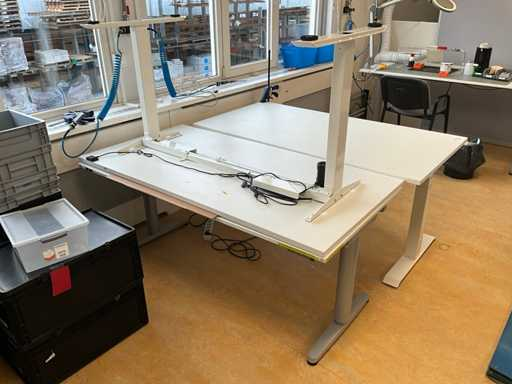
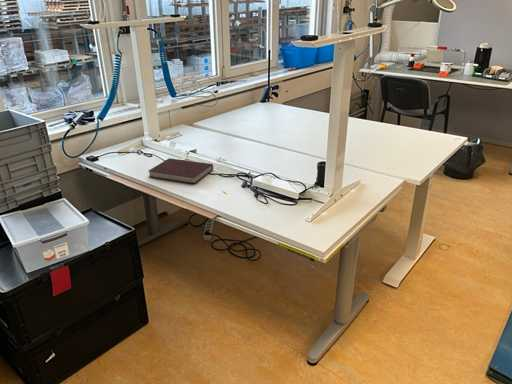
+ notebook [148,157,214,185]
